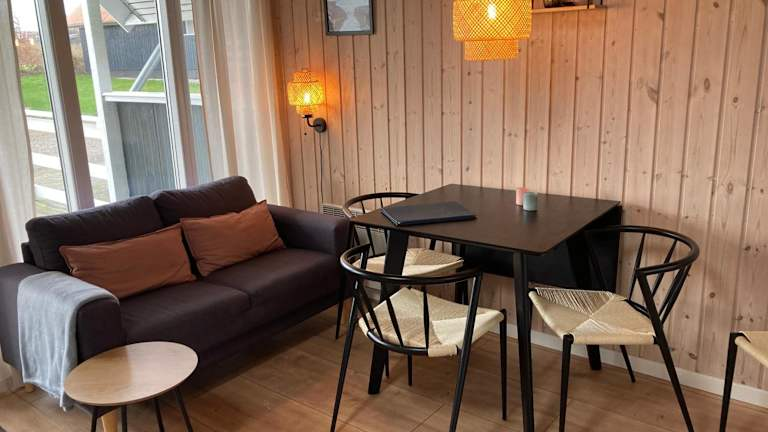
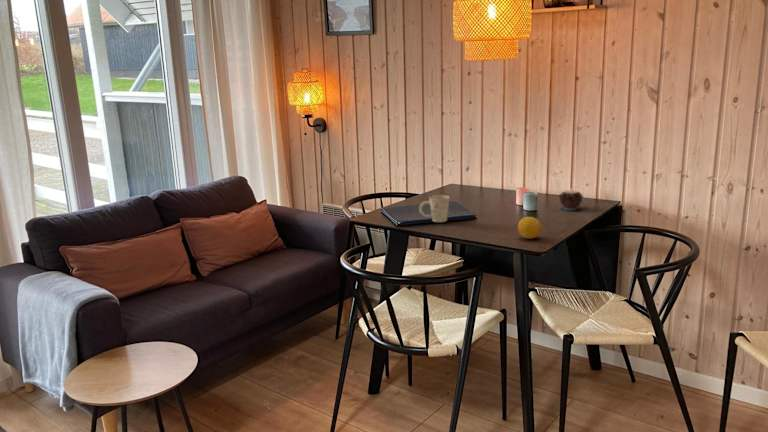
+ fruit [517,216,543,240]
+ candle [558,189,584,211]
+ mug [418,194,450,223]
